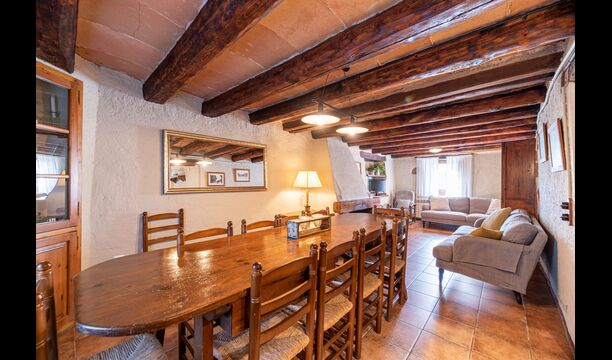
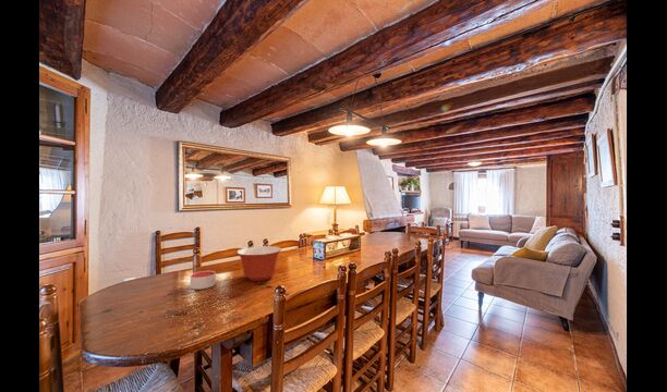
+ candle [190,270,217,291]
+ mixing bowl [235,245,282,282]
